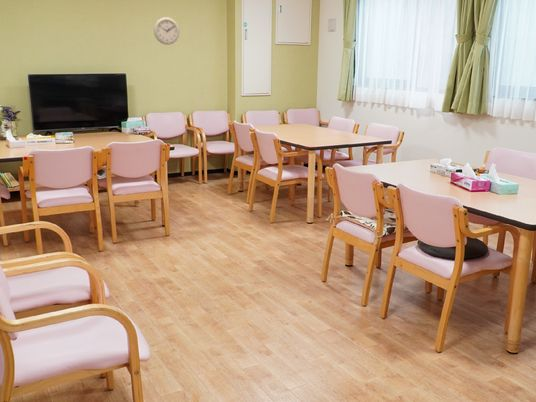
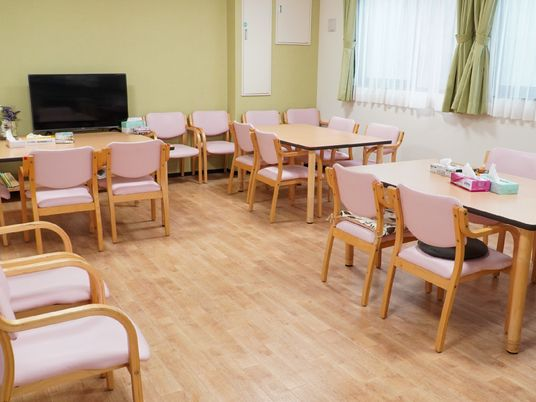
- wall clock [153,16,180,46]
